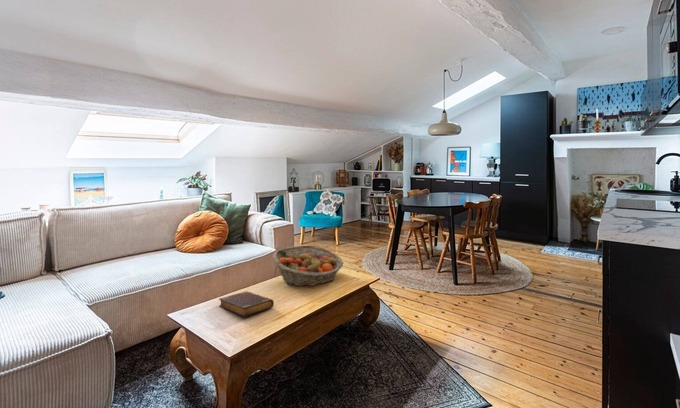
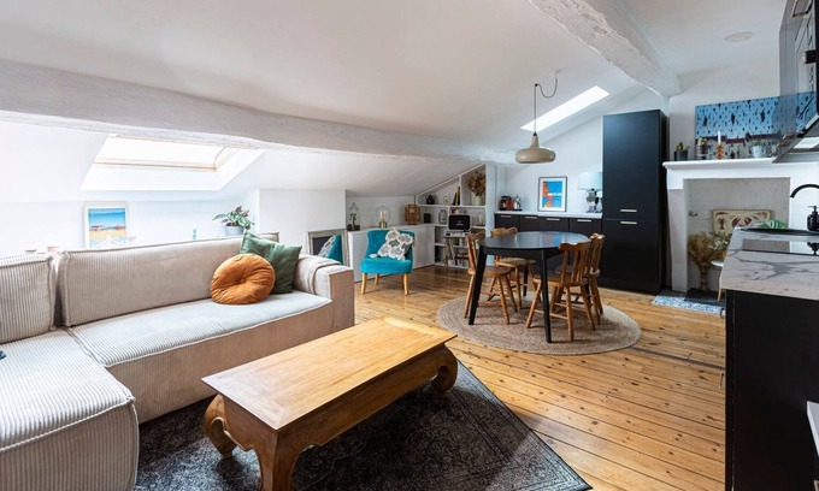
- book [218,290,275,318]
- fruit basket [272,244,344,287]
